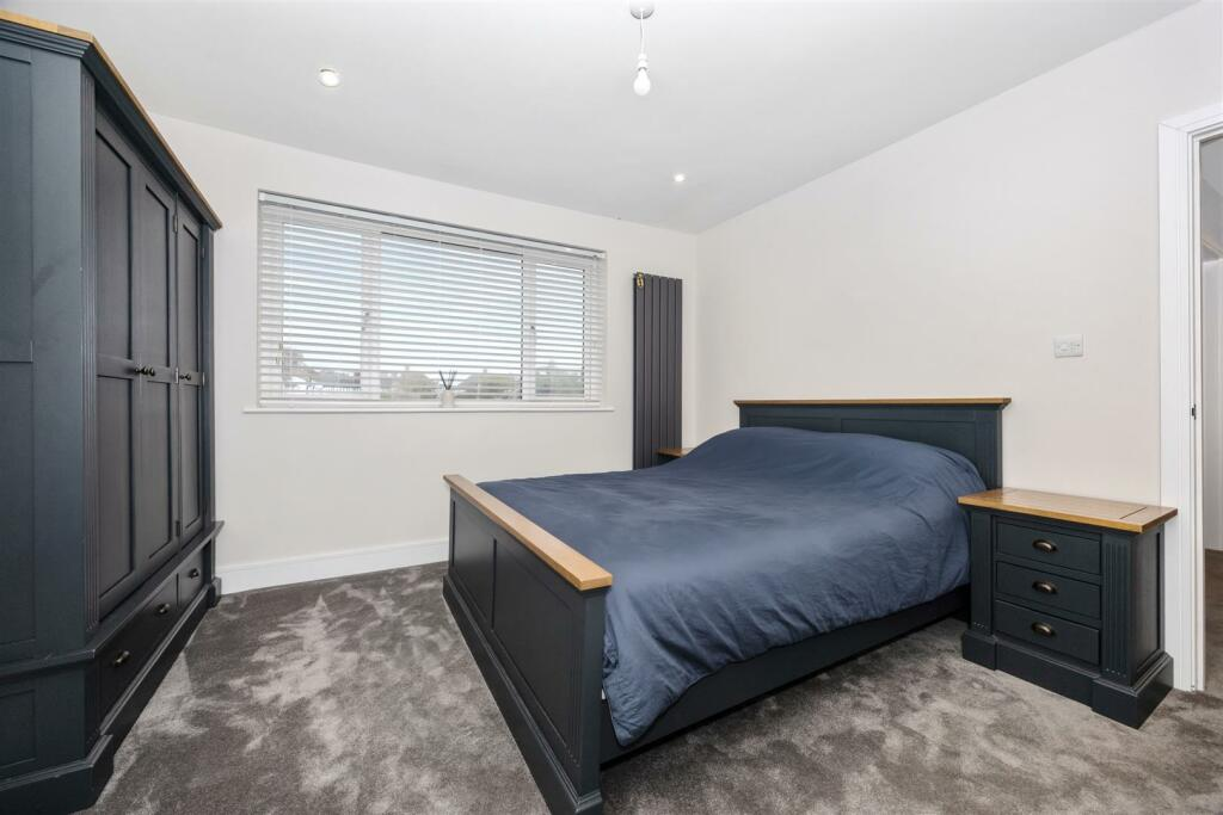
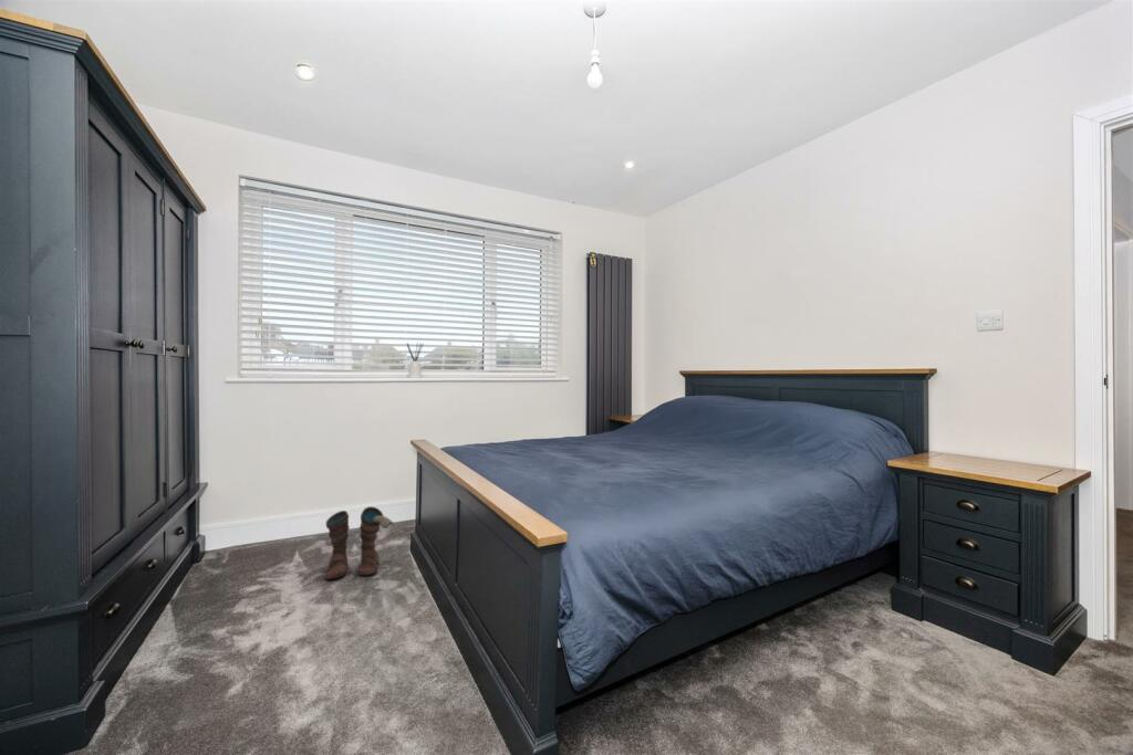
+ boots [325,505,394,581]
